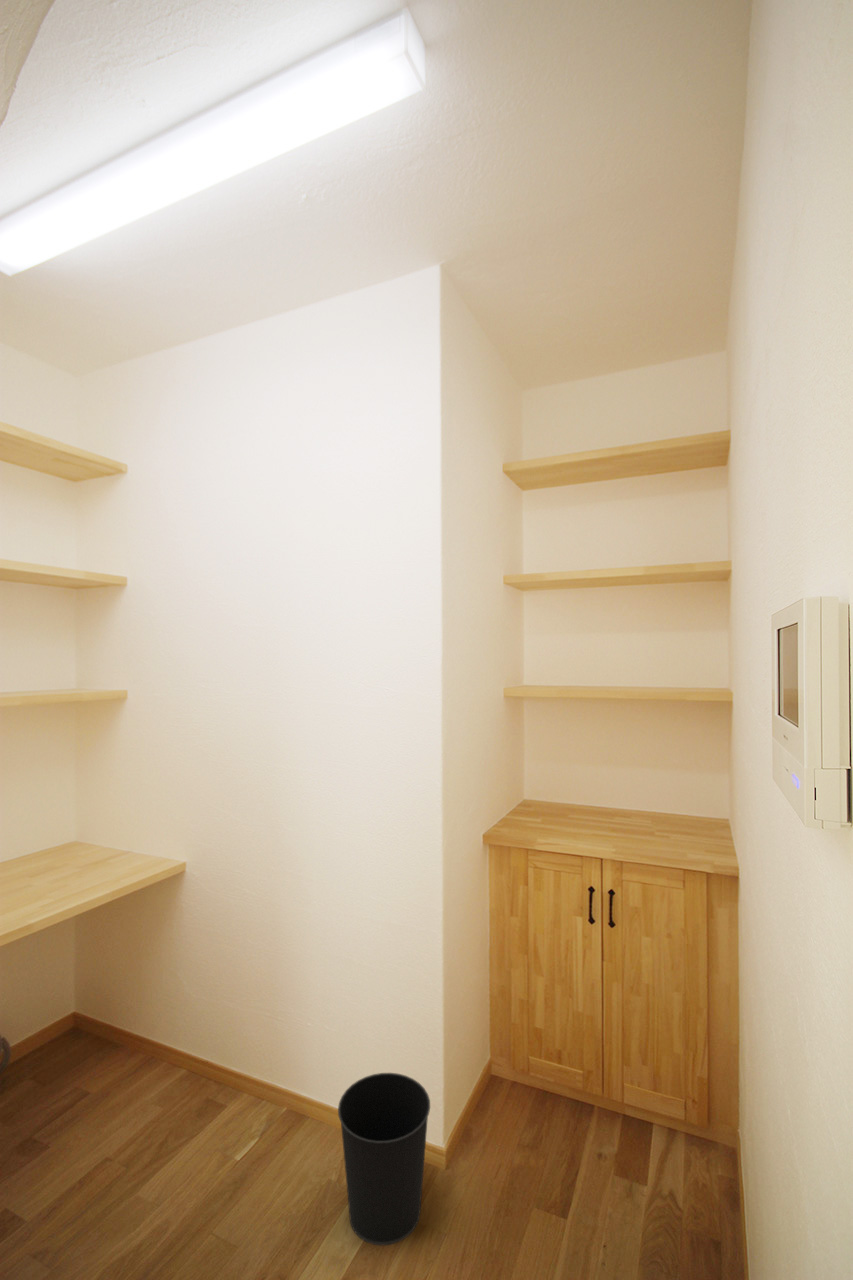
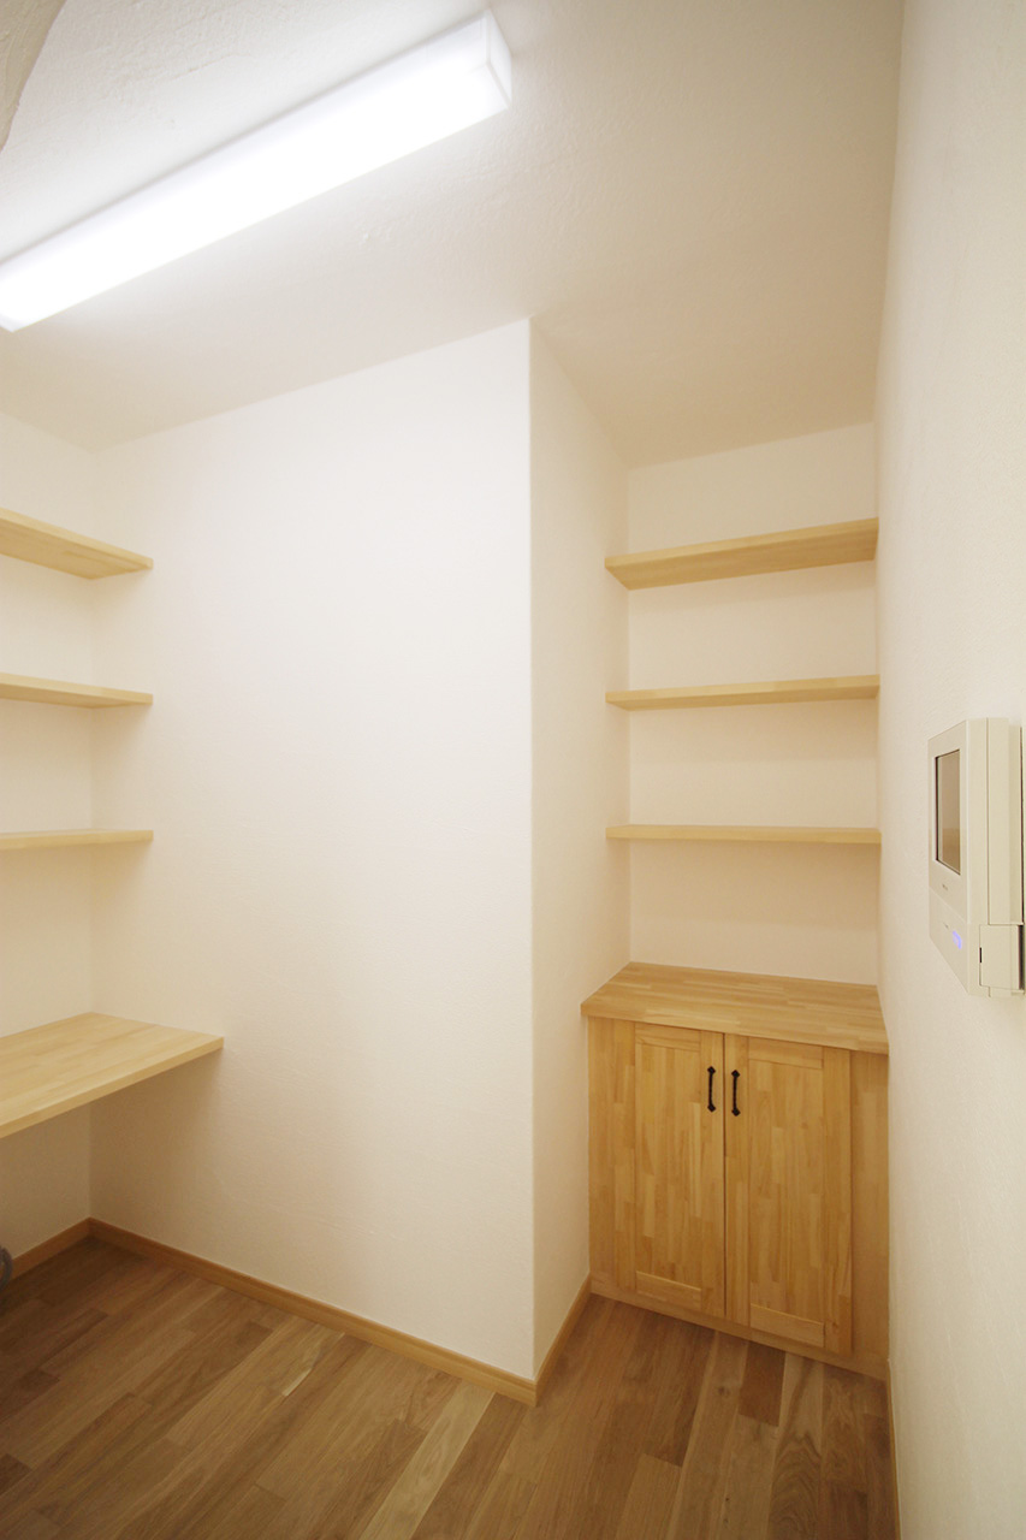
- wastebasket [337,1072,431,1247]
